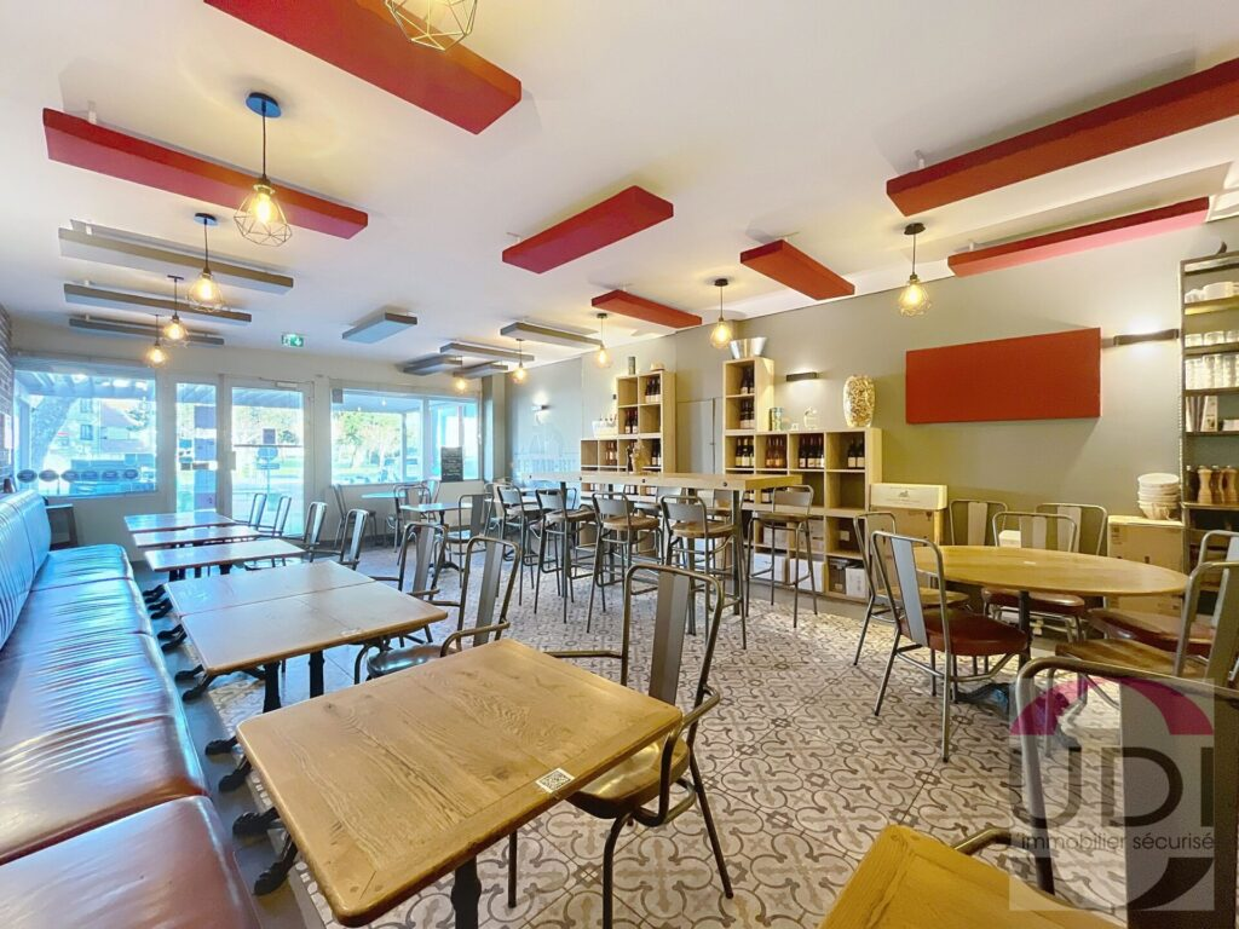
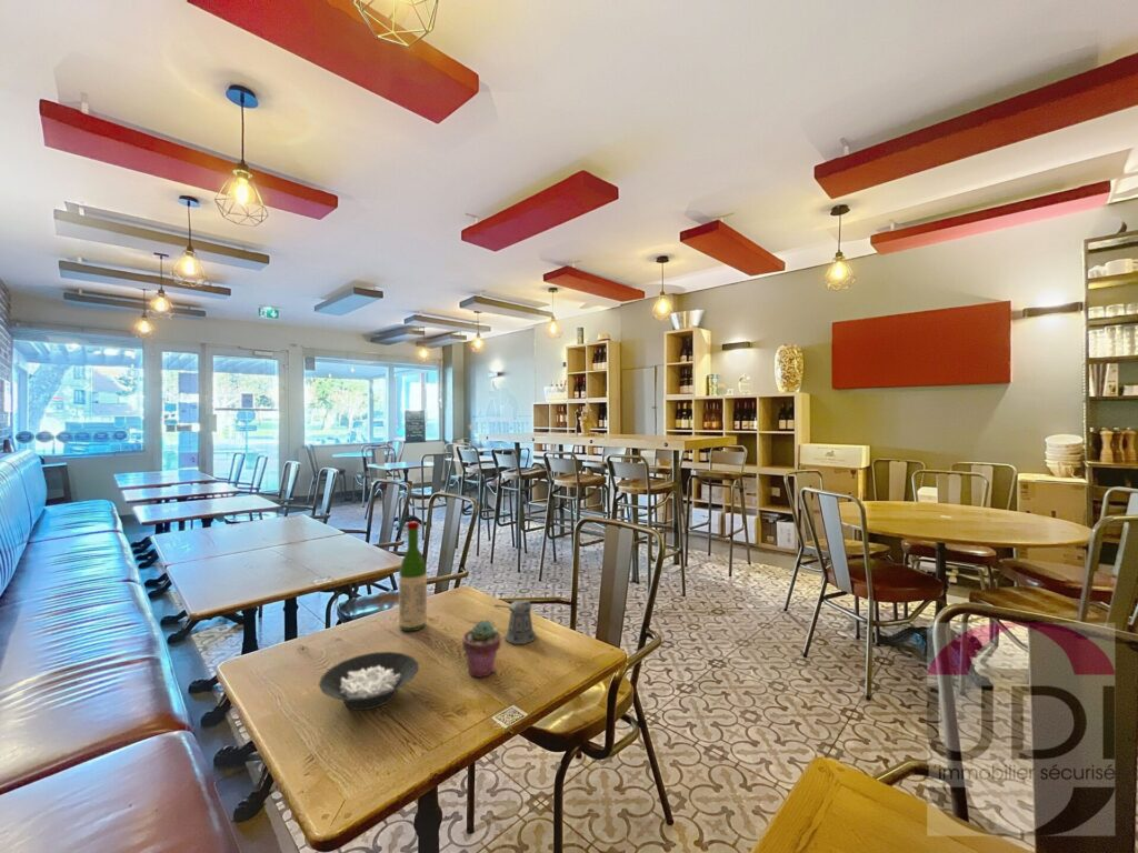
+ pepper shaker [493,599,537,645]
+ cereal bowl [318,651,420,711]
+ potted succulent [461,619,502,679]
+ wine bottle [398,521,428,632]
